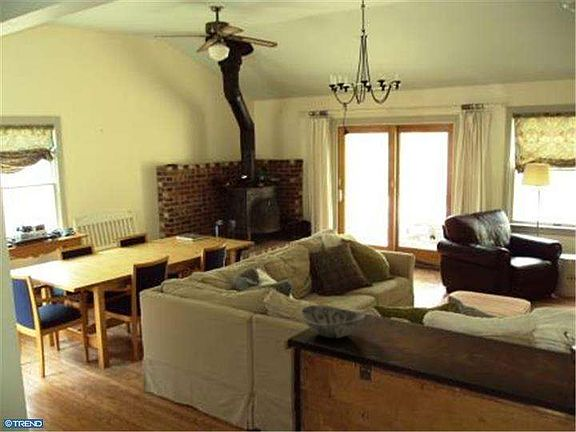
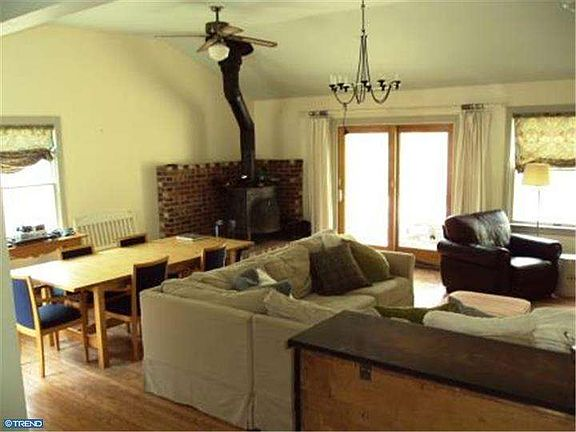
- decorative bowl [299,304,366,339]
